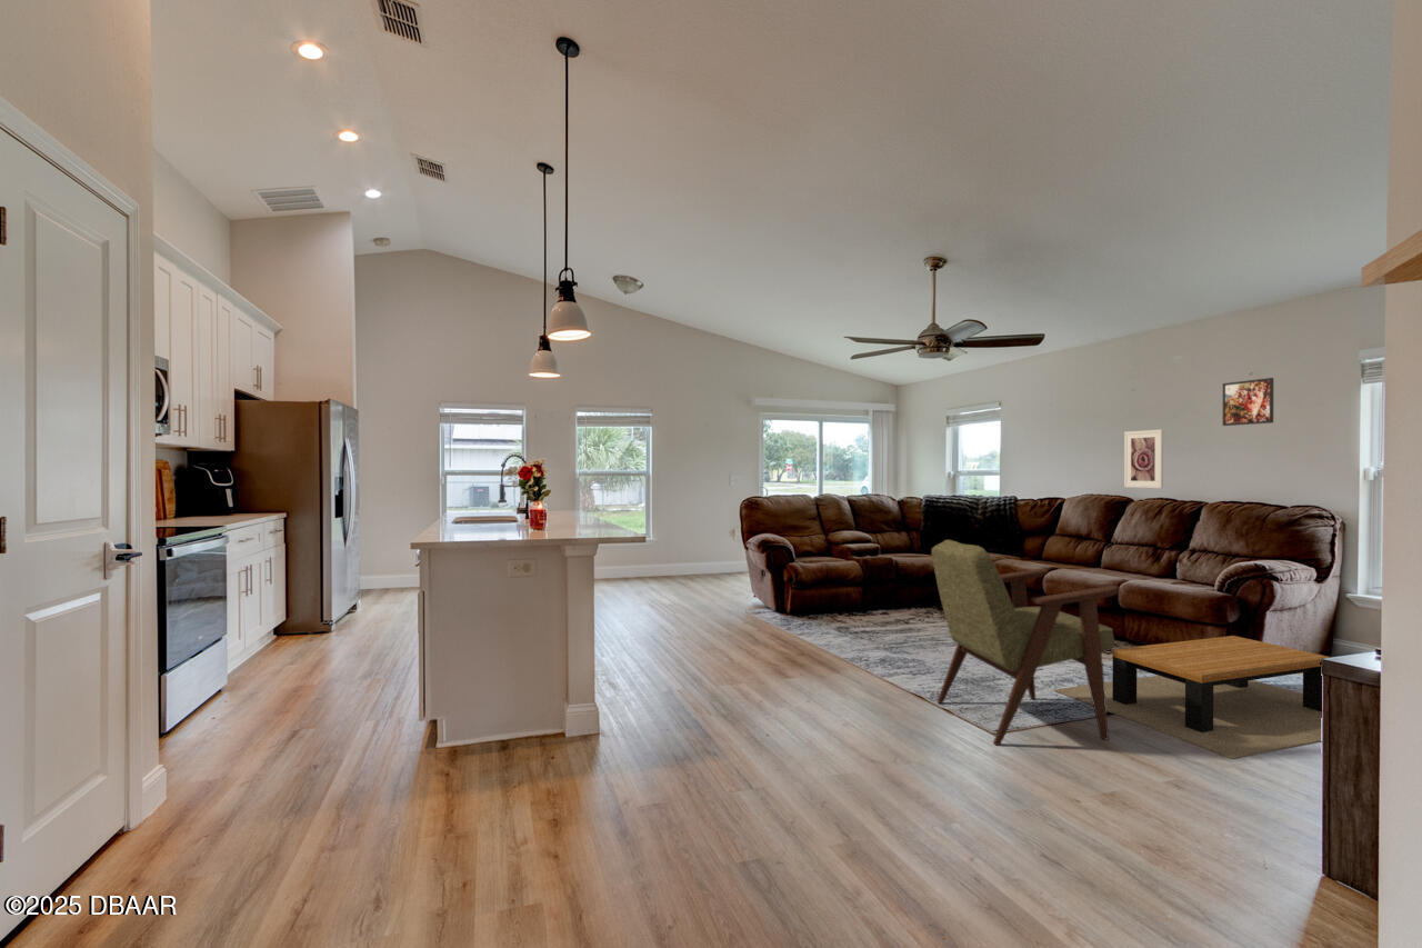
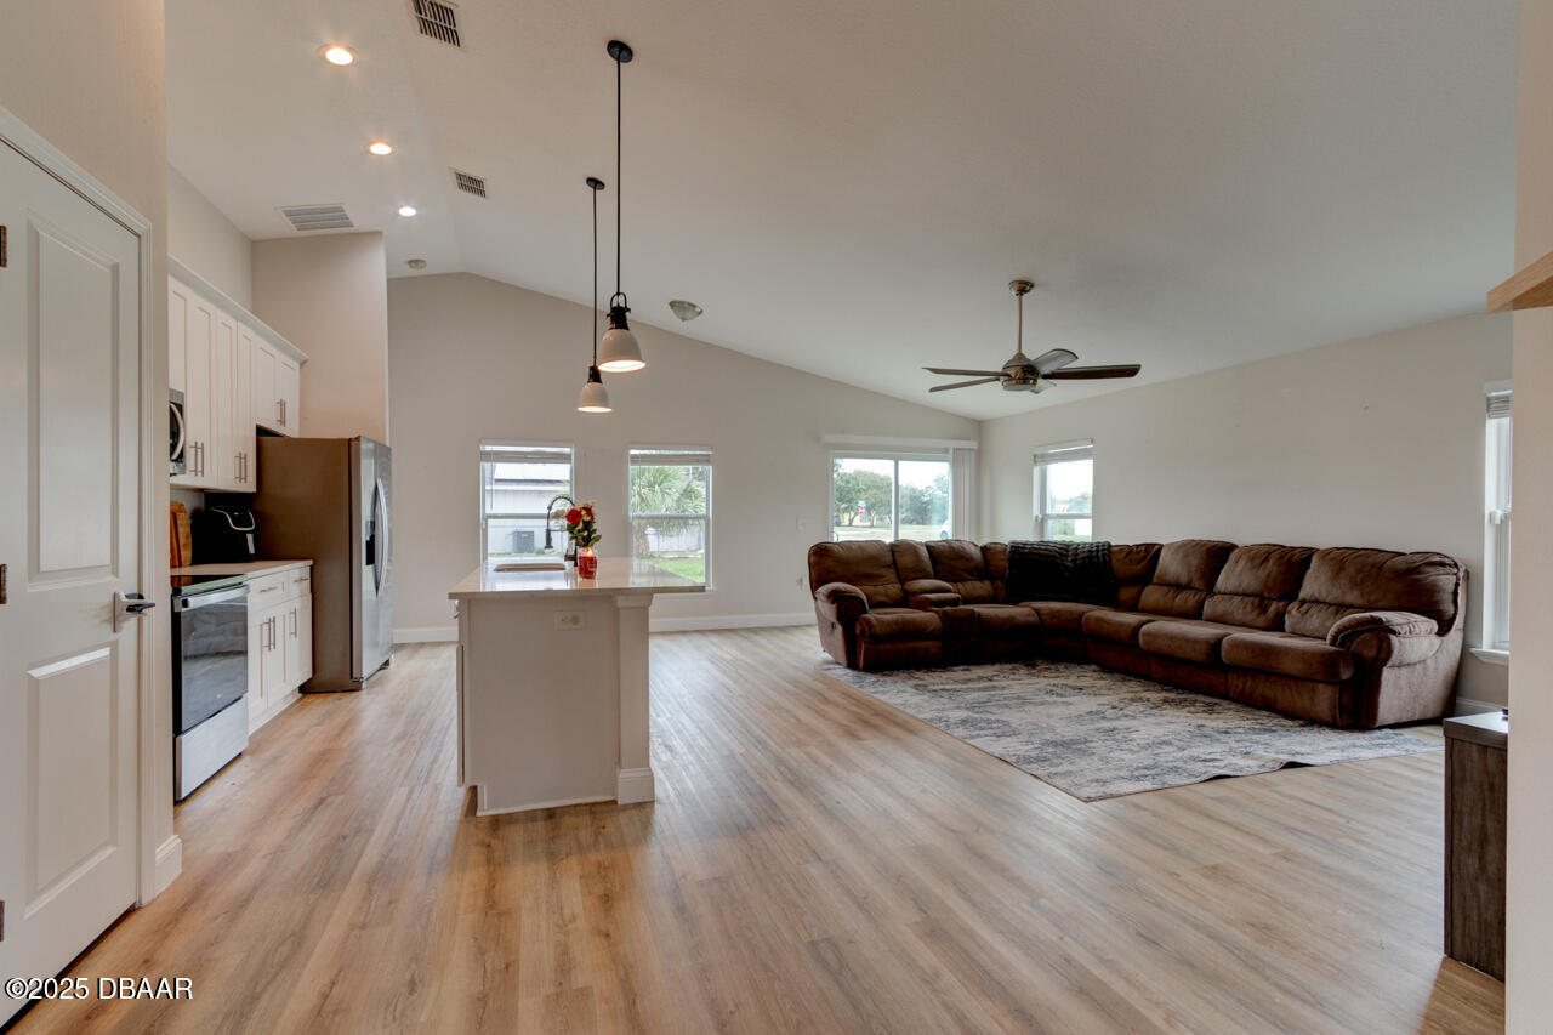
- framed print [1222,377,1274,427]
- armchair [931,539,1120,747]
- coffee table [1053,635,1332,760]
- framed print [1123,429,1164,489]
